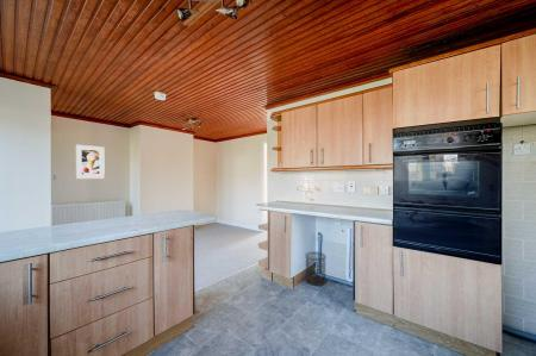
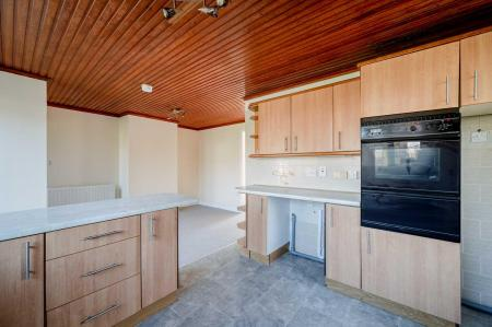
- waste basket [304,251,328,287]
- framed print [75,144,106,180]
